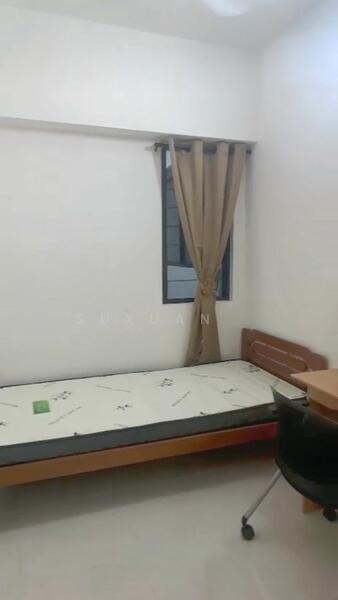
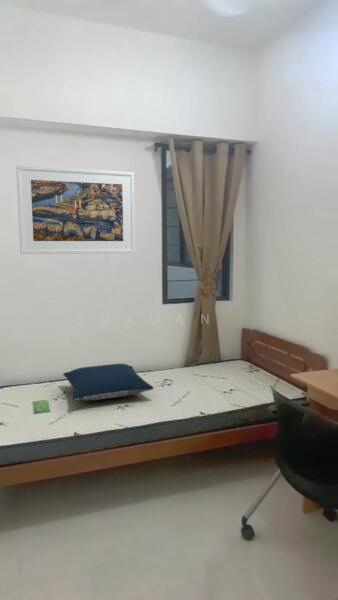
+ pillow [62,363,155,401]
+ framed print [15,164,136,255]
